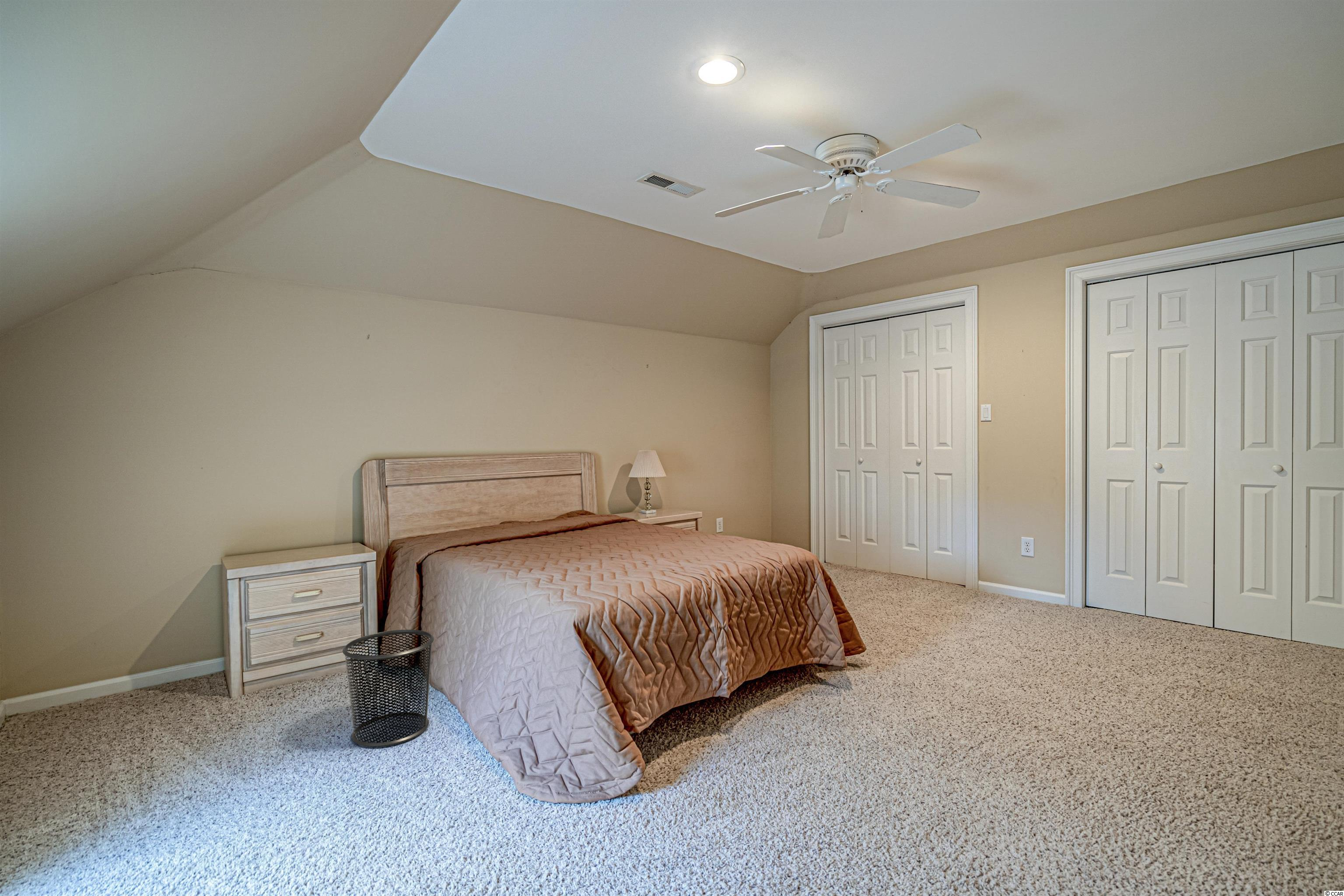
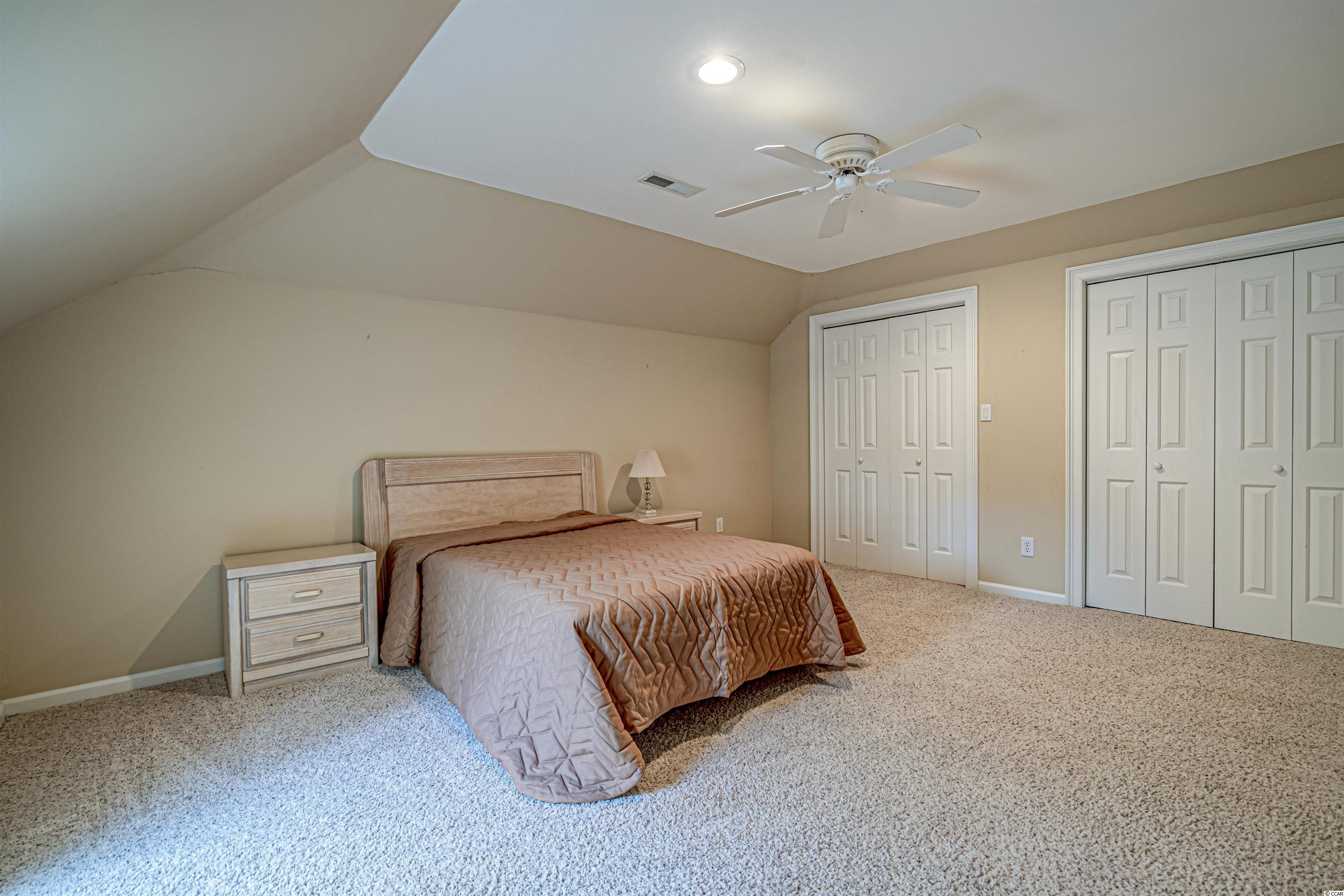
- waste bin [342,629,434,747]
